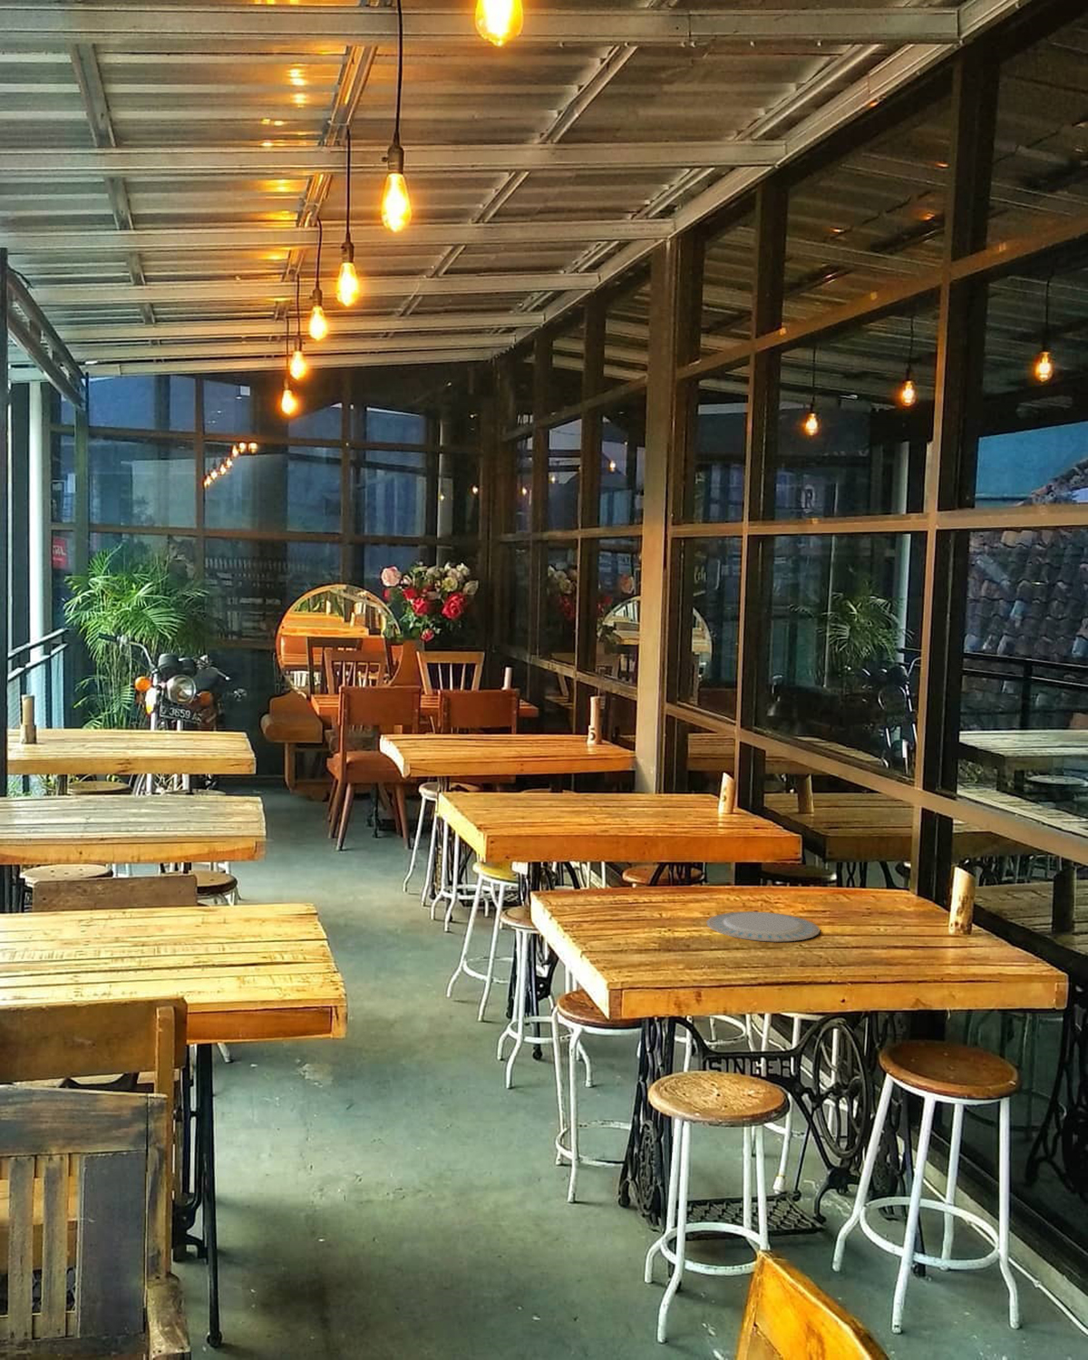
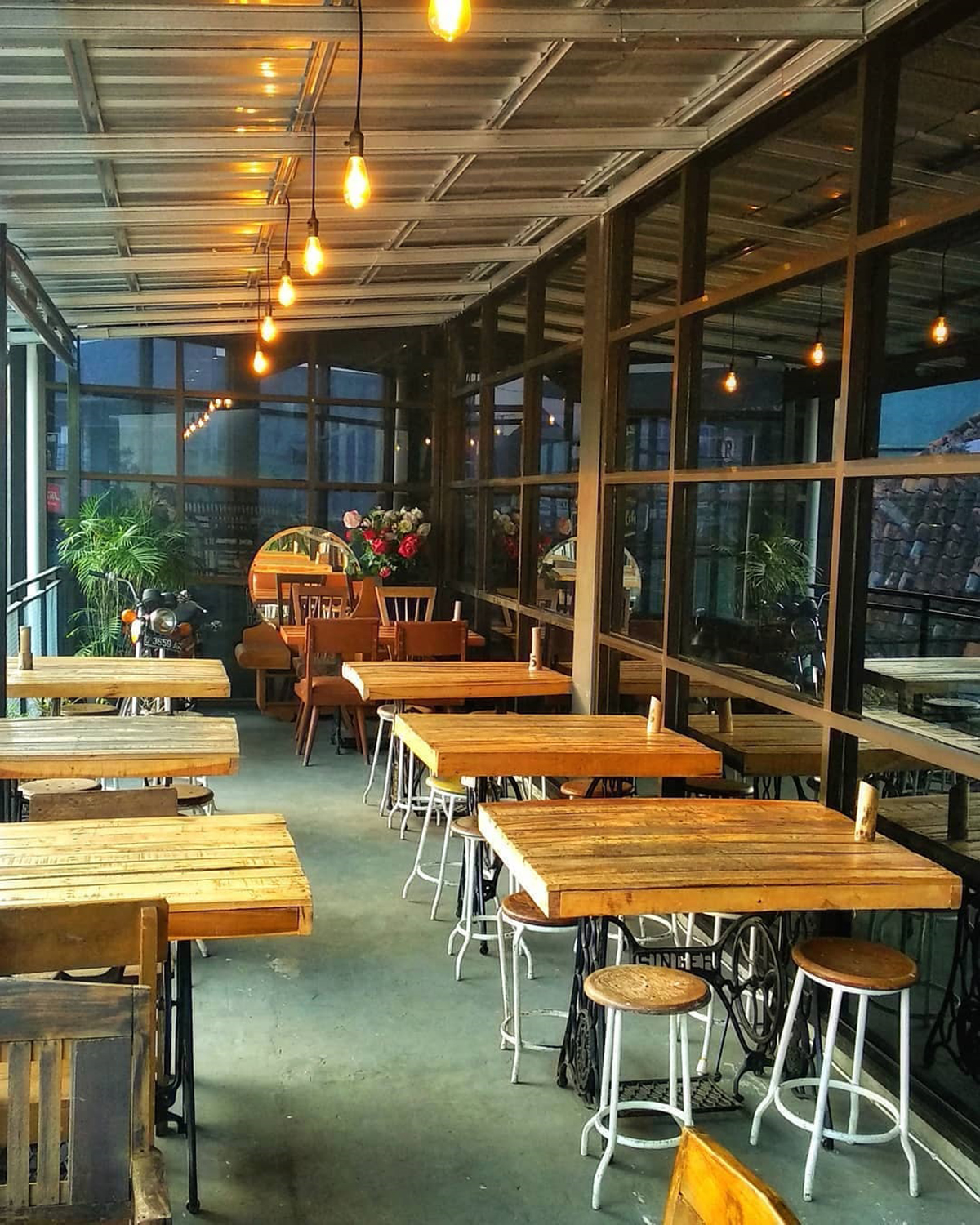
- chinaware [705,910,822,943]
